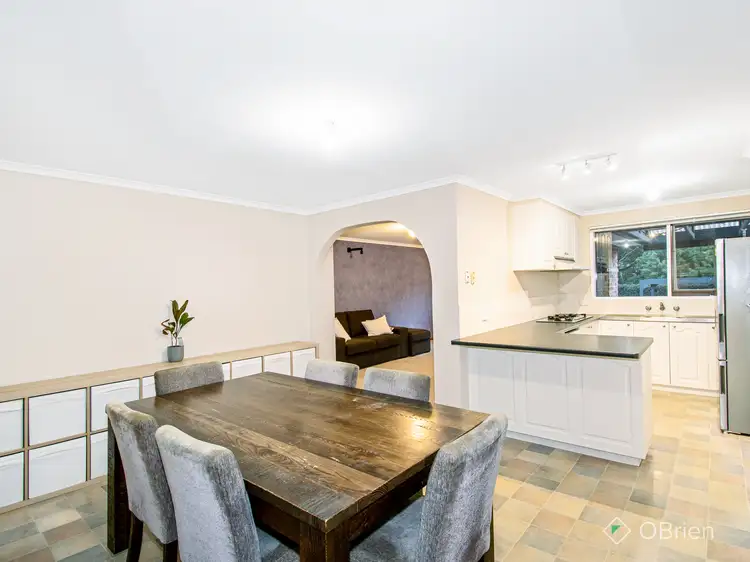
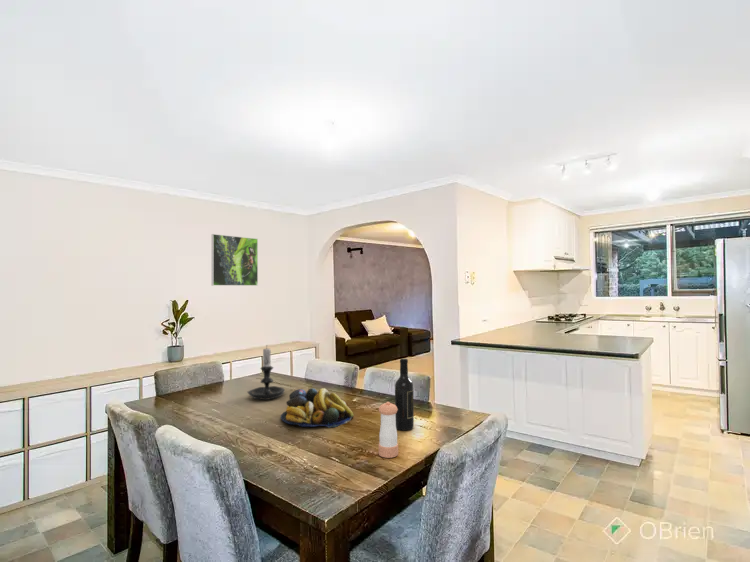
+ fruit bowl [280,387,354,429]
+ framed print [211,233,259,287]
+ wine bottle [394,358,415,432]
+ candle holder [246,345,286,401]
+ pepper shaker [378,401,399,459]
